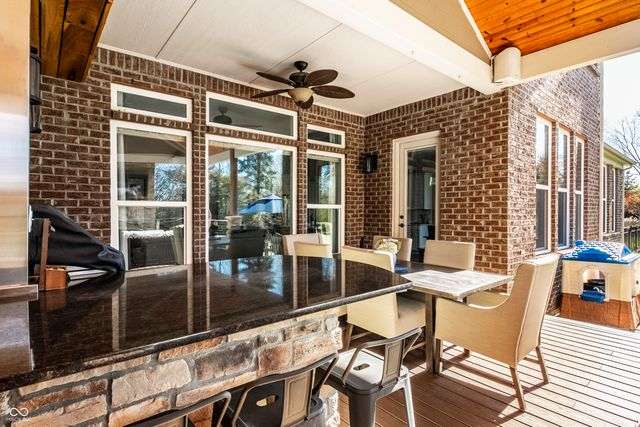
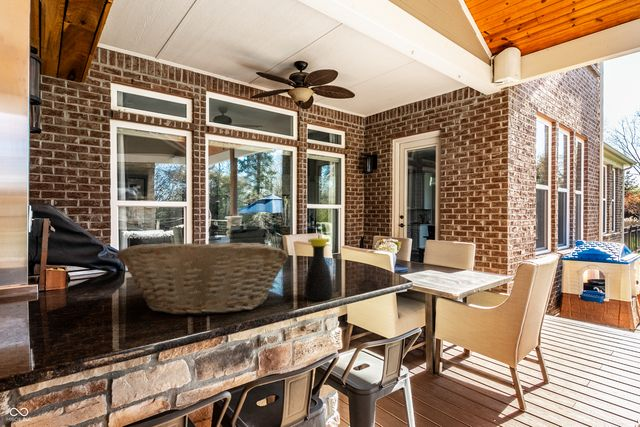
+ bottle [304,237,334,301]
+ fruit basket [116,242,289,316]
